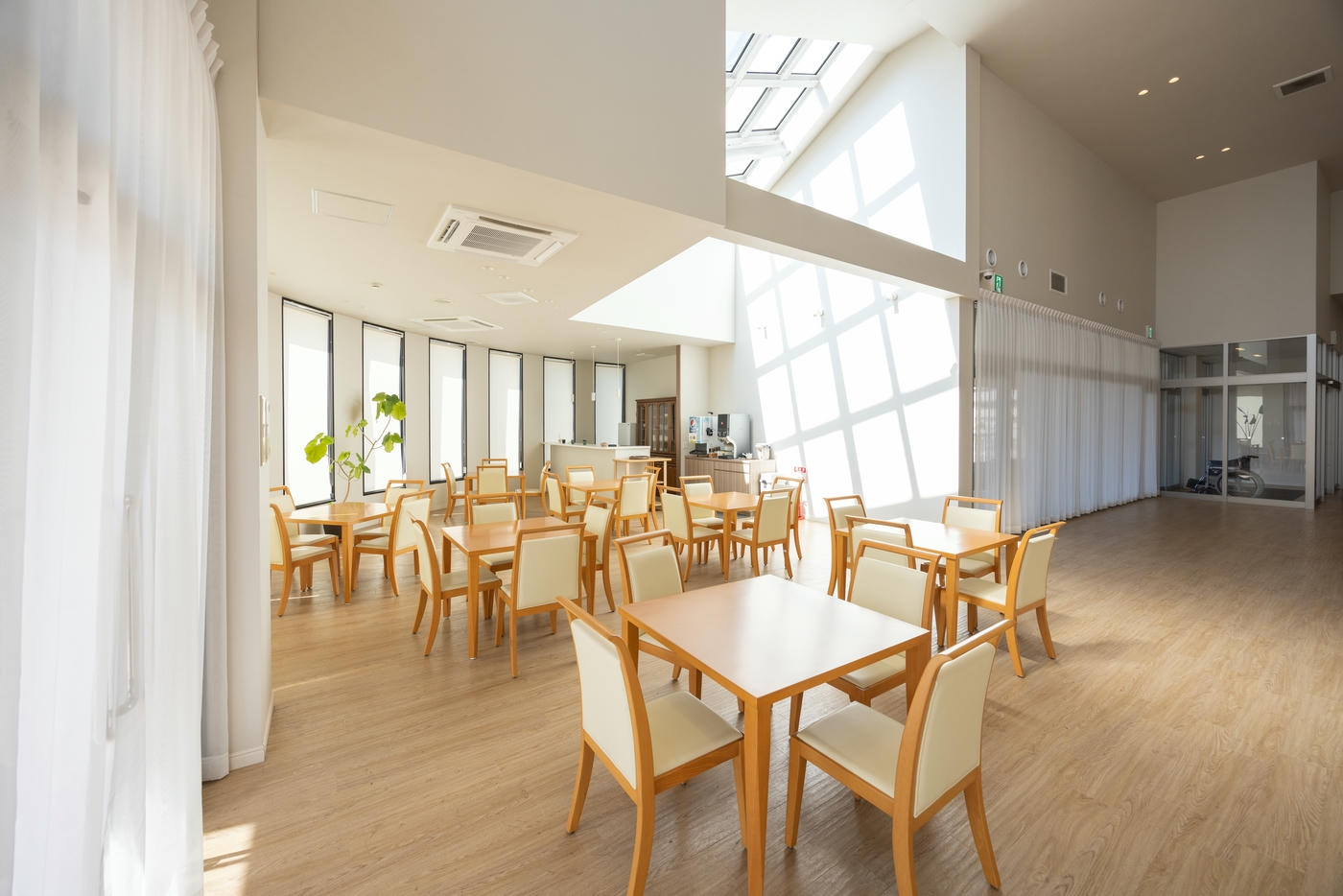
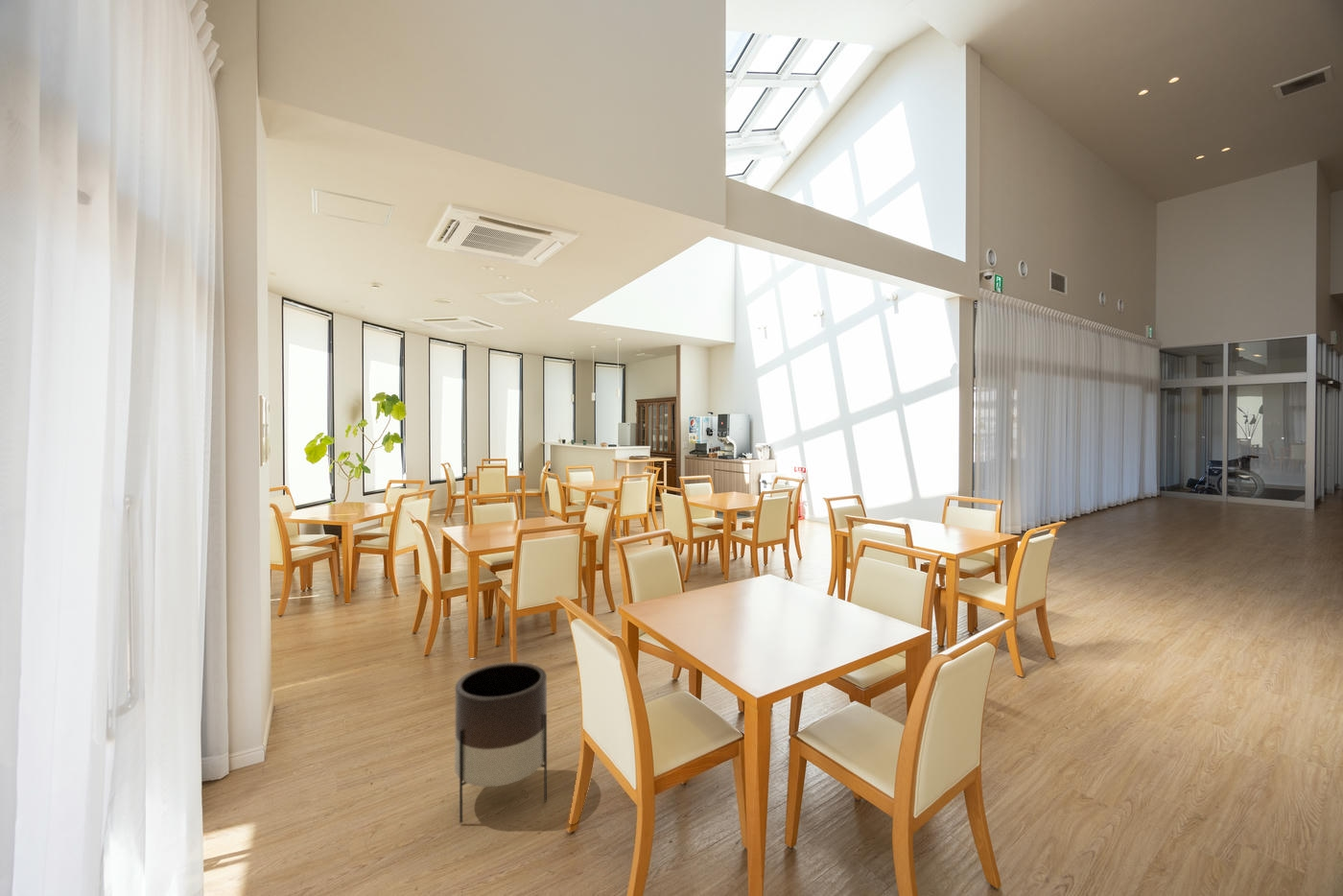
+ planter [454,662,548,824]
